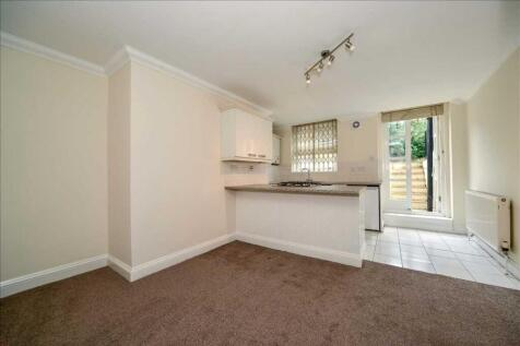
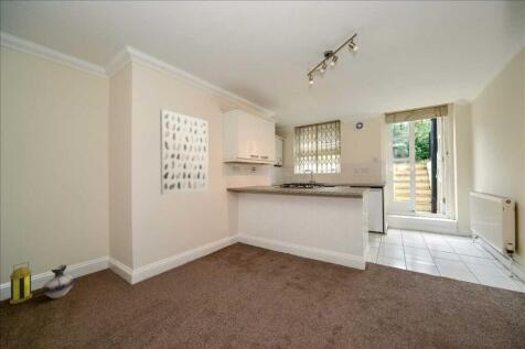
+ lantern [9,261,33,305]
+ ceramic jug [41,263,75,299]
+ wall art [159,108,210,196]
